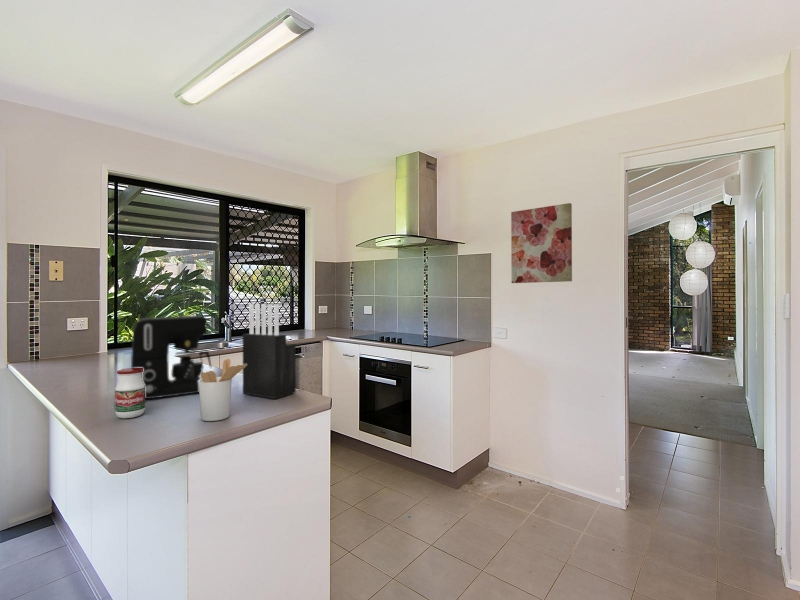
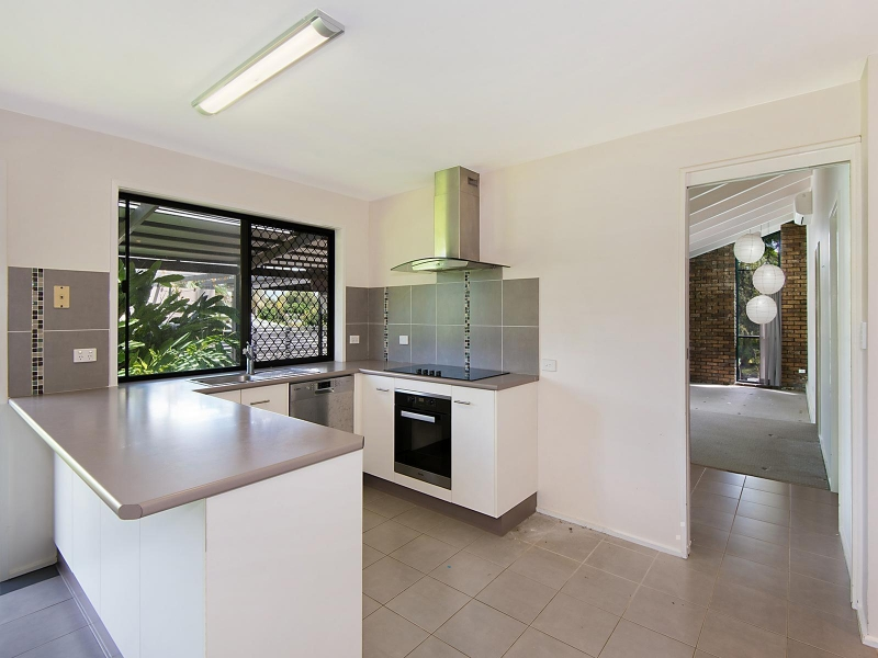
- wall art [510,202,573,284]
- utensil holder [198,358,247,422]
- jar [114,367,146,419]
- knife block [242,303,297,400]
- coffee maker [130,315,212,400]
